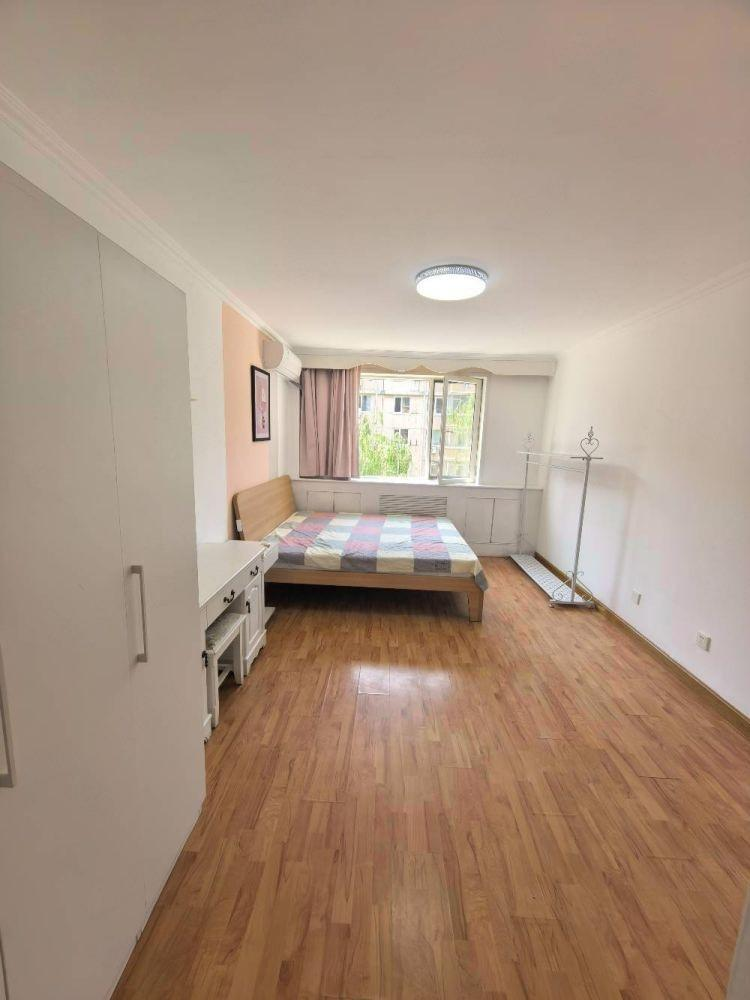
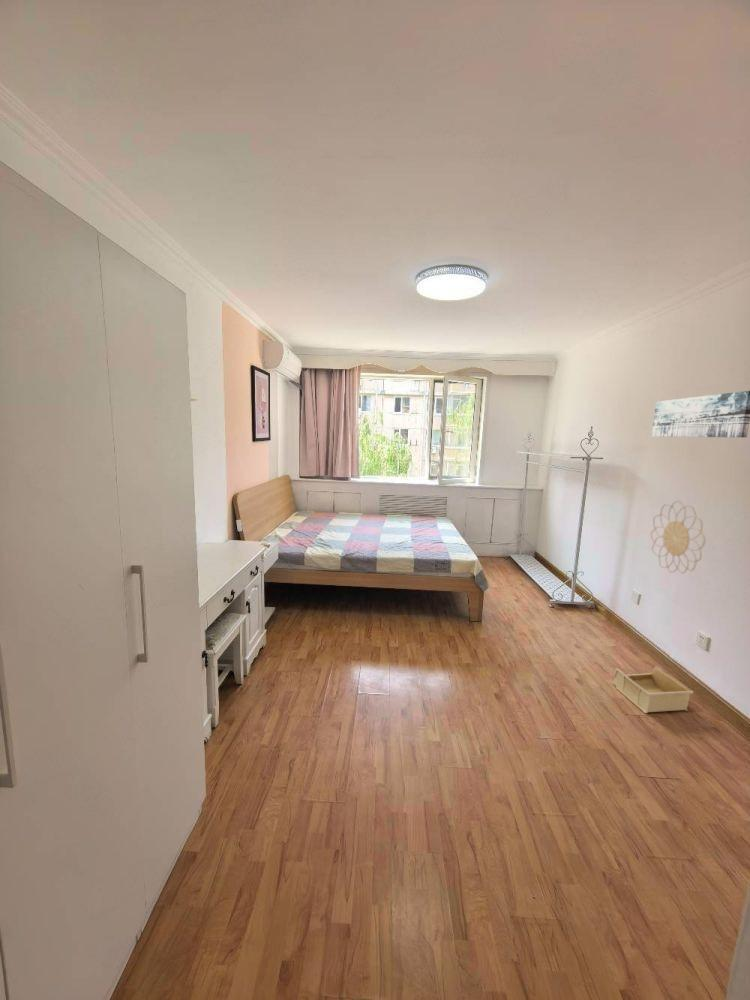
+ decorative wall piece [650,499,707,575]
+ storage bin [612,665,694,714]
+ wall art [650,390,750,438]
